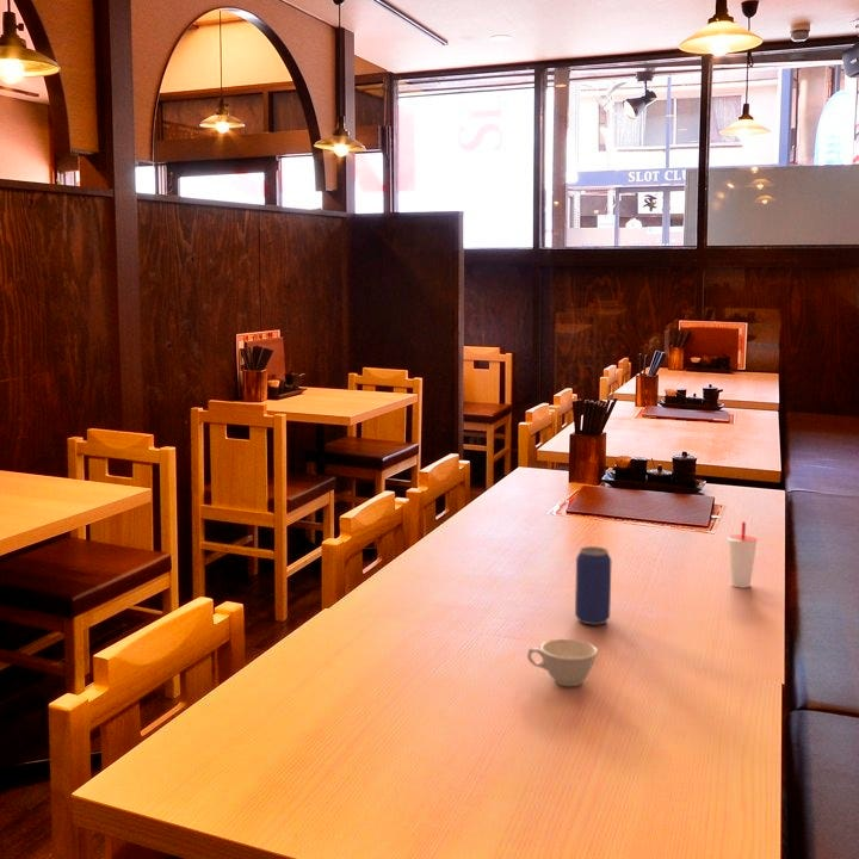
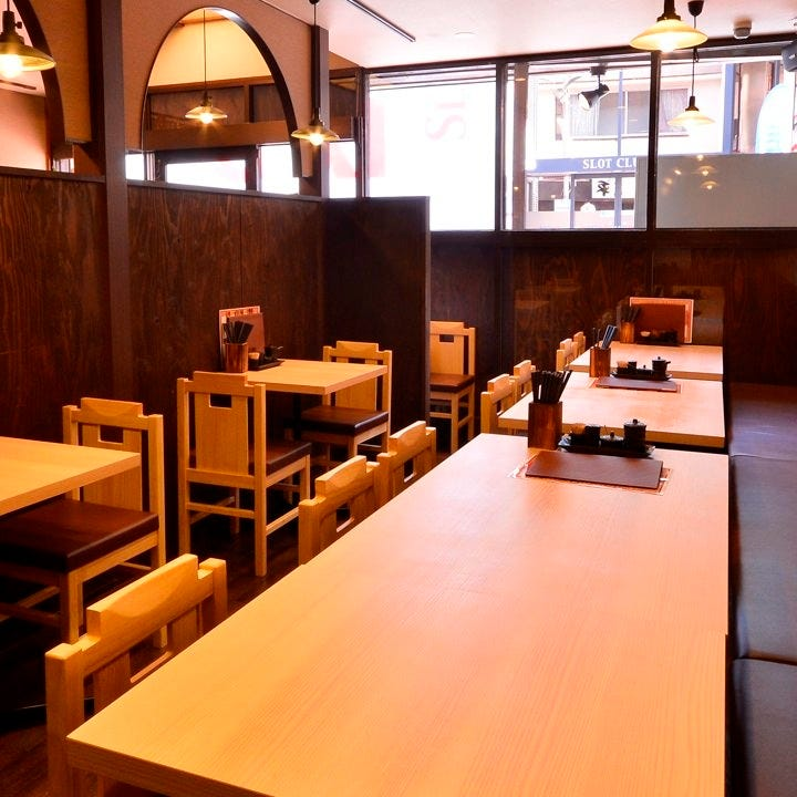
- teacup [526,638,599,687]
- beverage can [574,545,612,625]
- cup [725,520,759,589]
